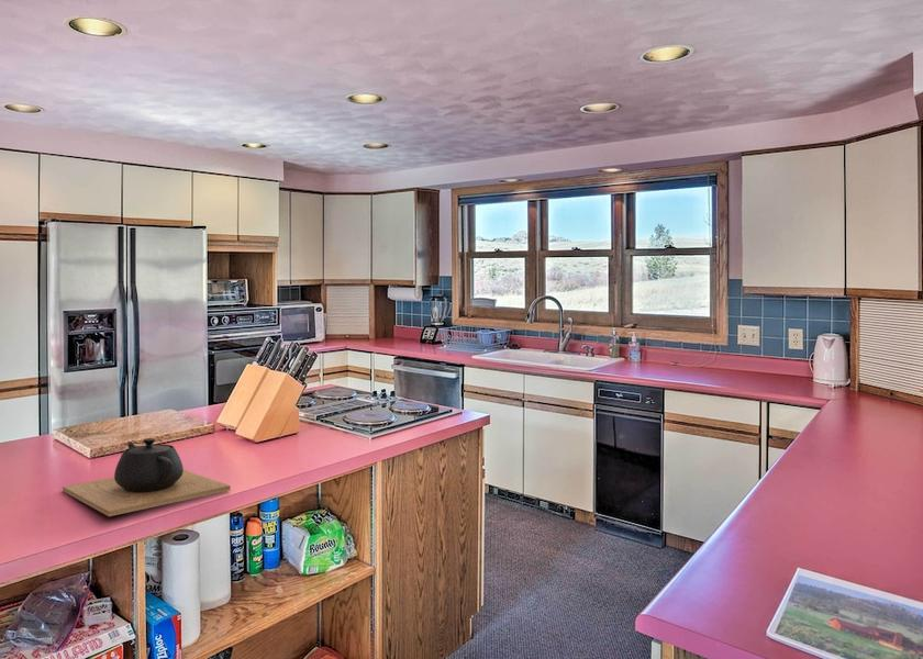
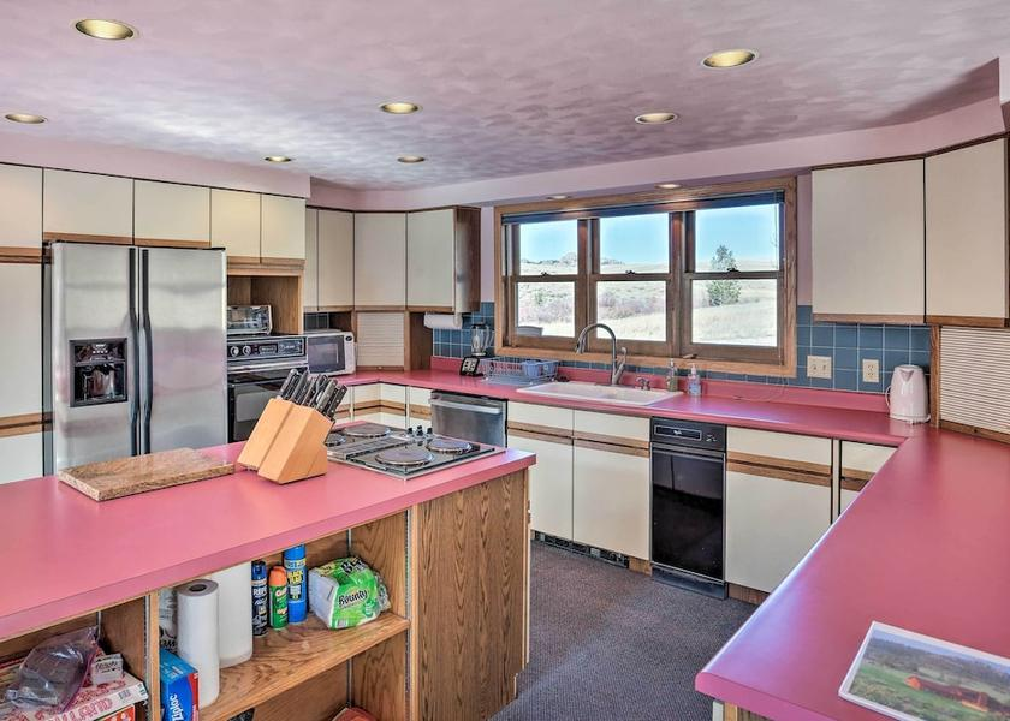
- teapot [62,437,232,517]
